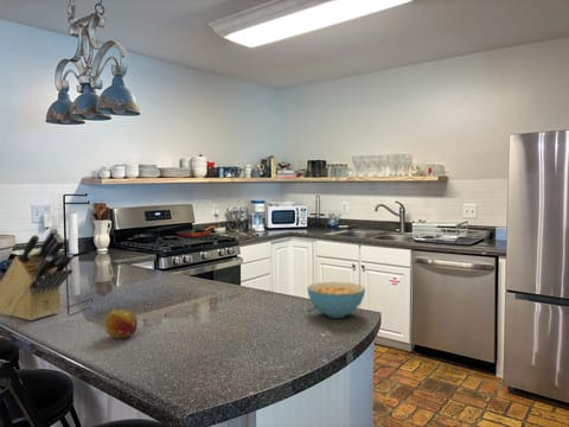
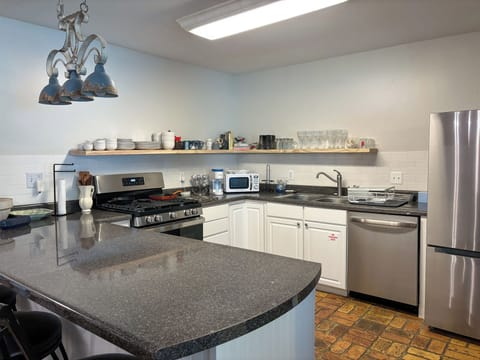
- knife block [0,228,73,321]
- fruit [103,308,139,339]
- cereal bowl [306,281,366,319]
